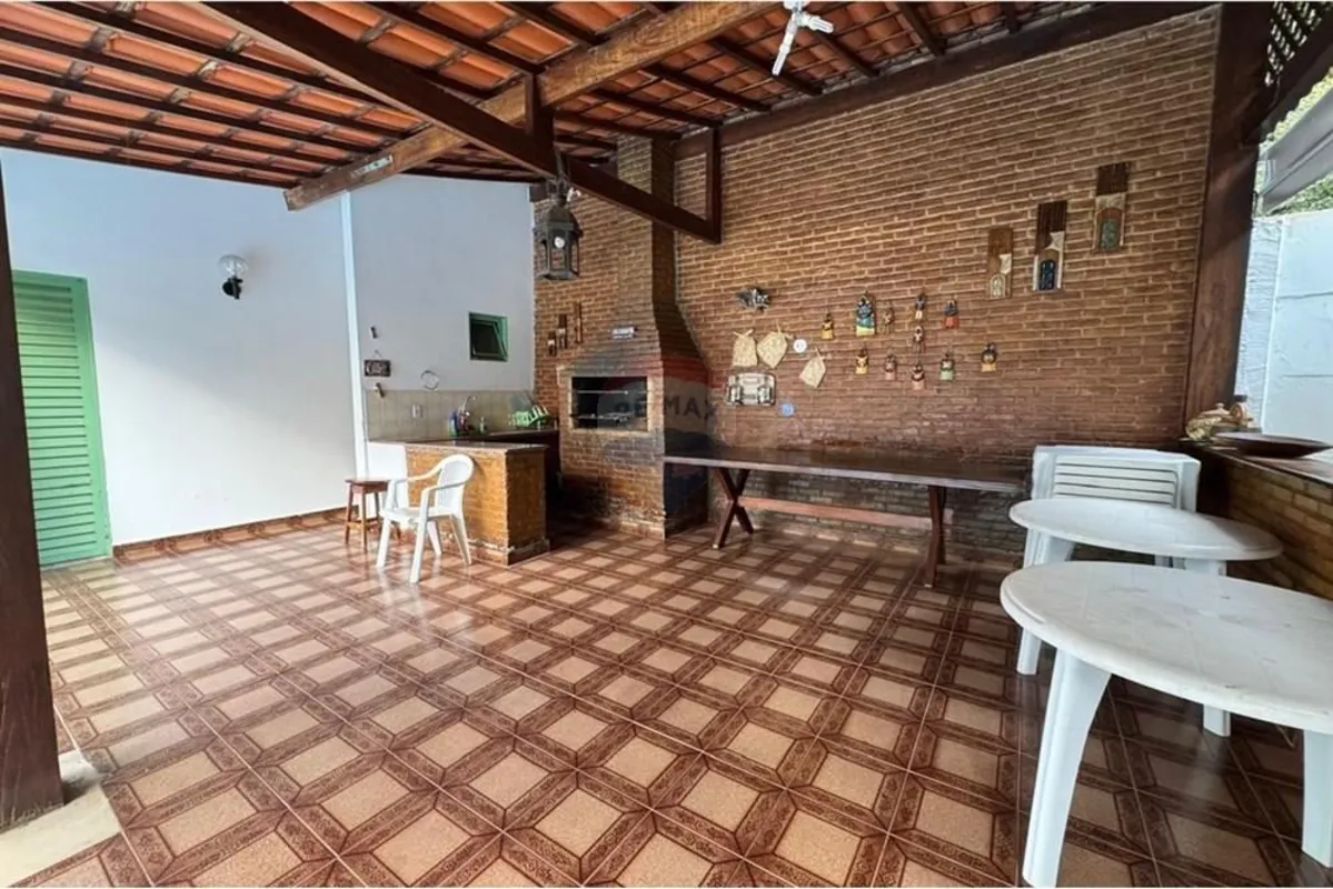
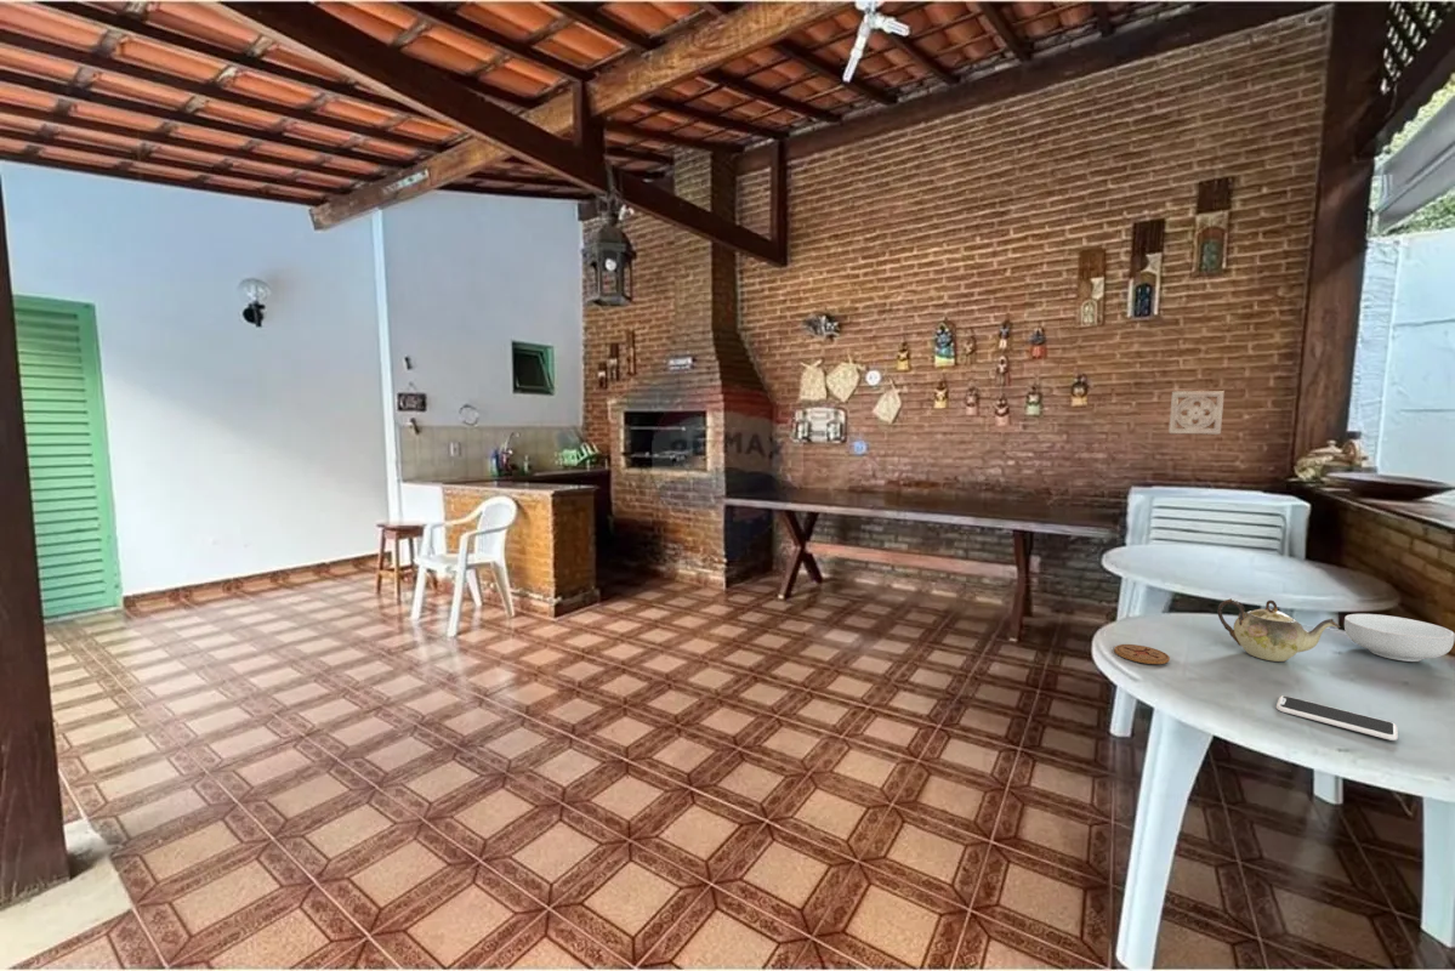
+ cereal bowl [1343,613,1455,663]
+ wall ornament [1167,390,1226,436]
+ teapot [1217,597,1341,663]
+ smartphone [1275,694,1399,742]
+ coaster [1113,643,1171,665]
